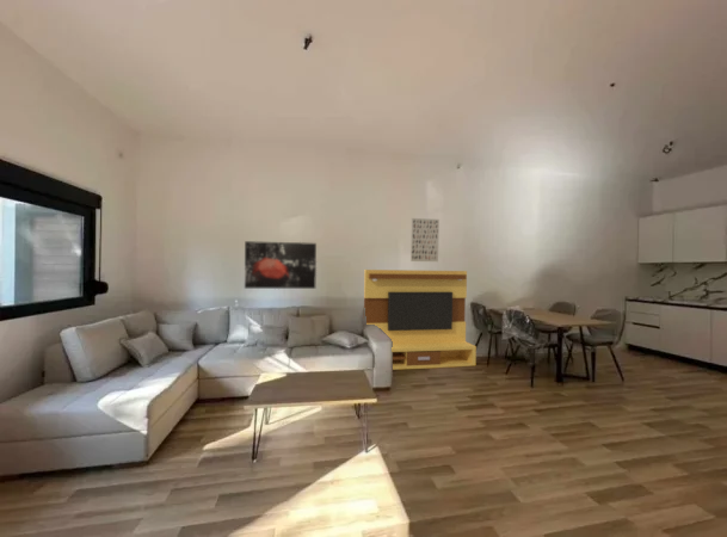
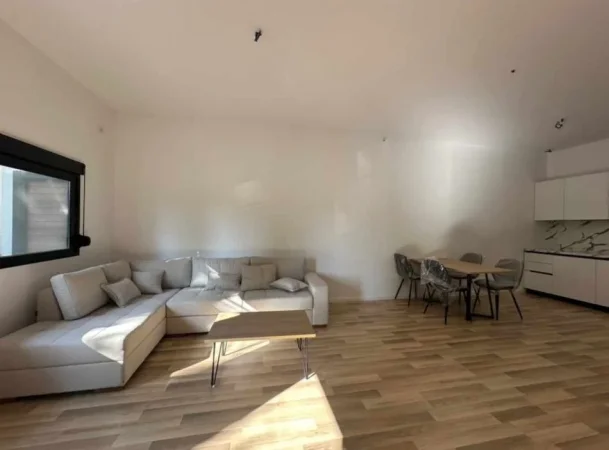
- wall art [409,217,440,263]
- tv stand [363,268,478,371]
- wall art [244,240,318,290]
